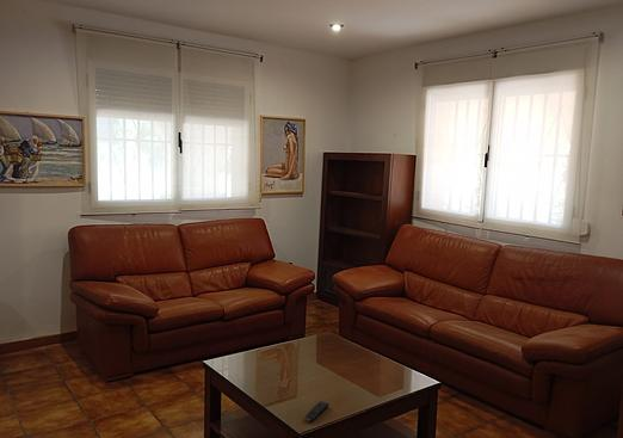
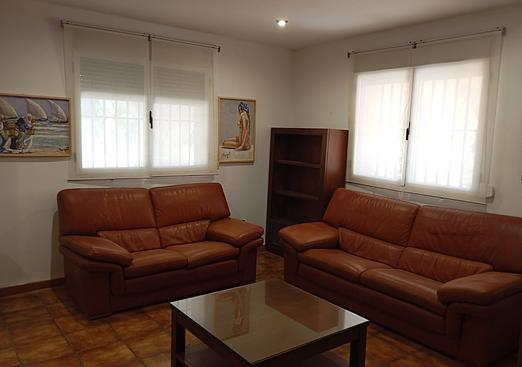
- remote control [304,400,331,422]
